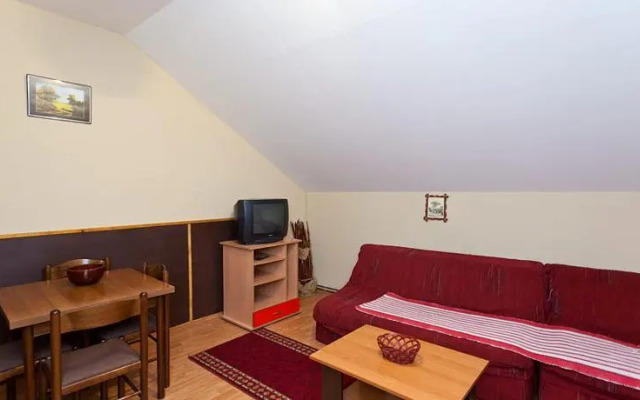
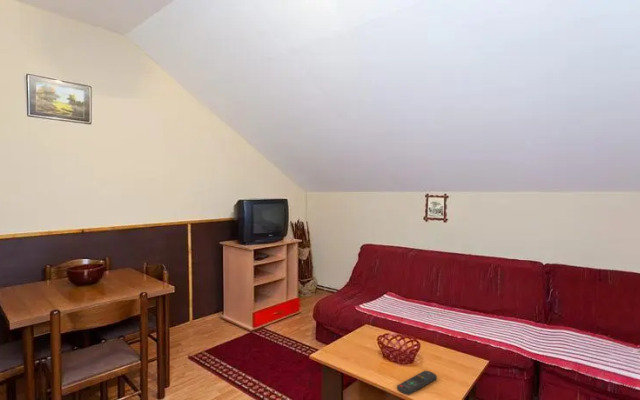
+ remote control [396,370,438,396]
